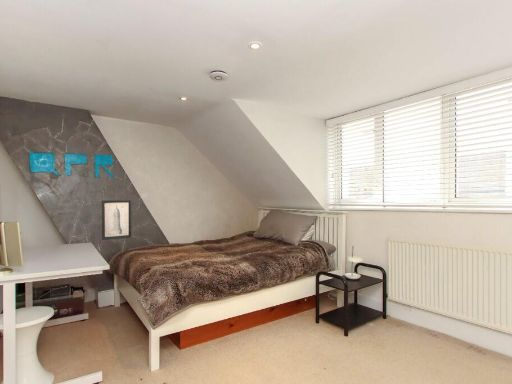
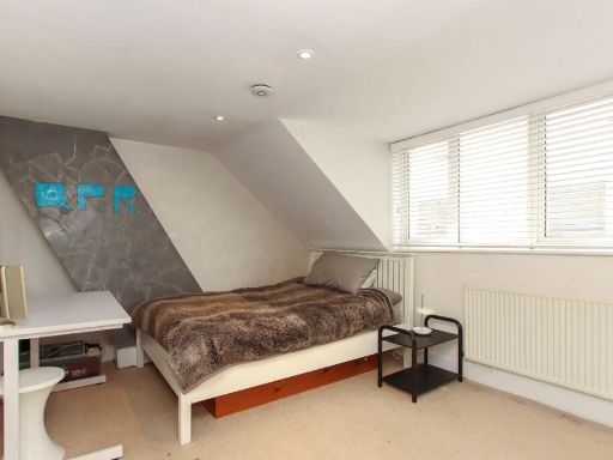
- wall art [101,199,132,241]
